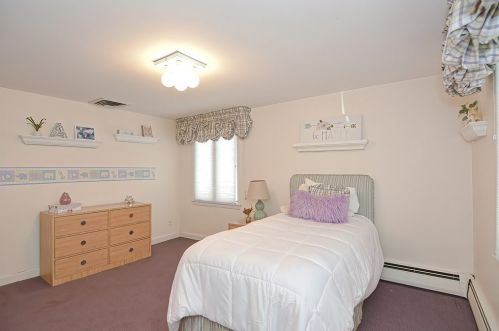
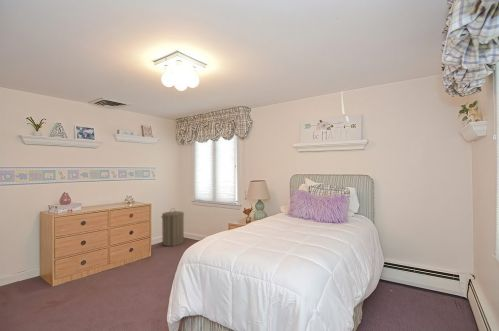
+ laundry hamper [160,207,185,247]
